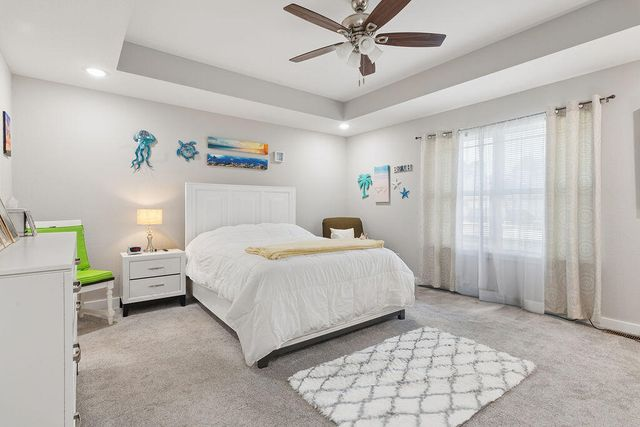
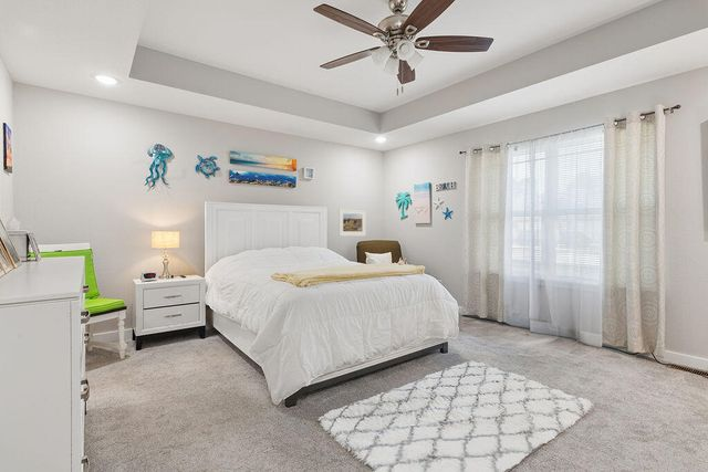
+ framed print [337,208,367,237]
